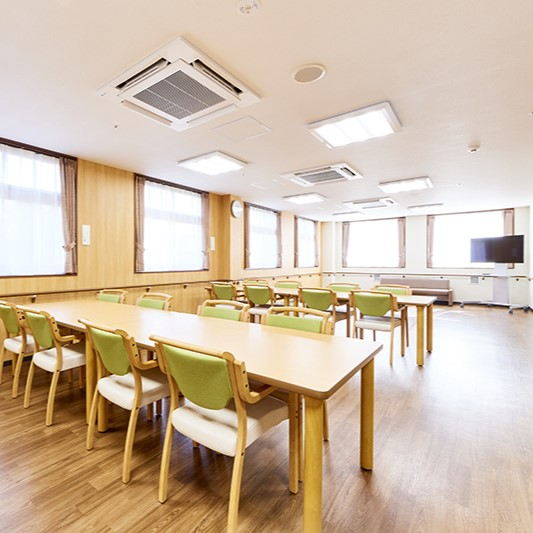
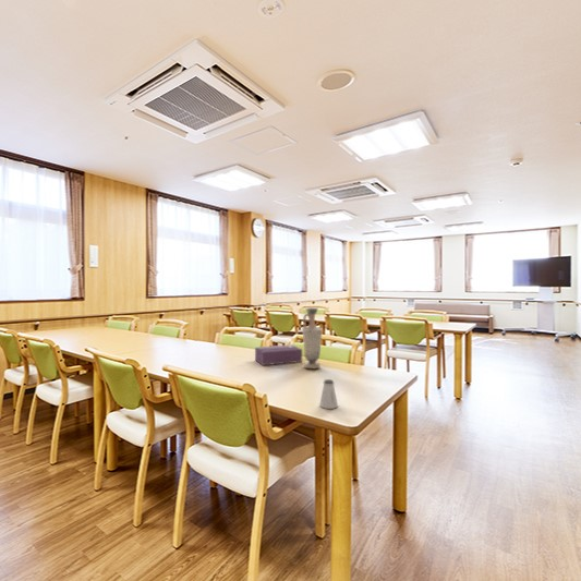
+ saltshaker [318,378,339,410]
+ tissue box [254,343,303,366]
+ vase [301,306,324,370]
